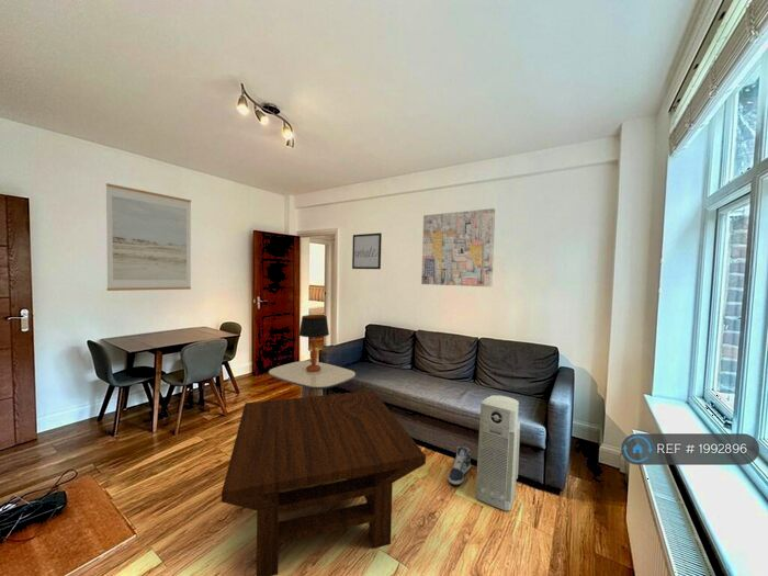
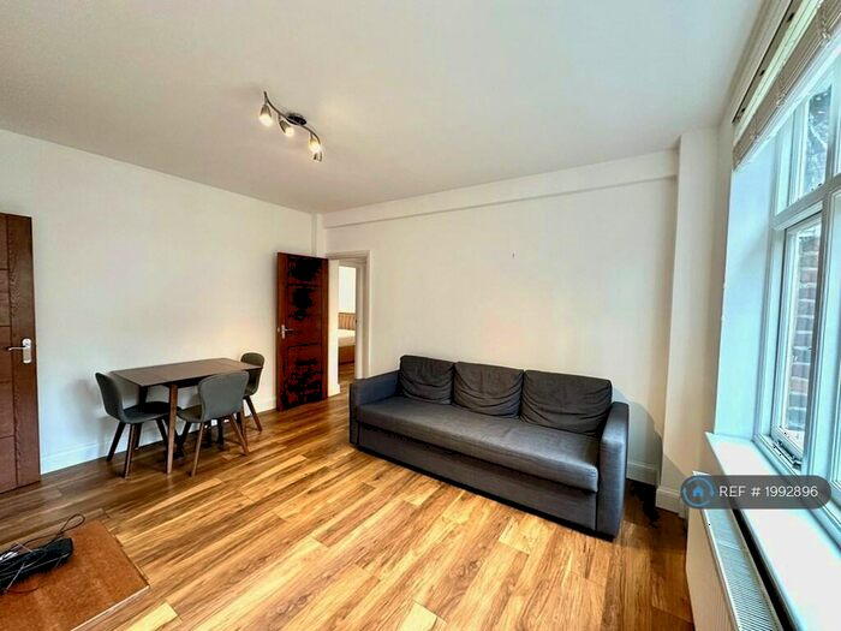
- coffee table [221,389,427,576]
- wall art [105,182,192,292]
- wall art [420,207,496,287]
- table lamp [297,314,330,372]
- air purifier [474,394,521,511]
- sneaker [448,445,472,486]
- wall art [351,231,383,270]
- side table [268,360,357,397]
